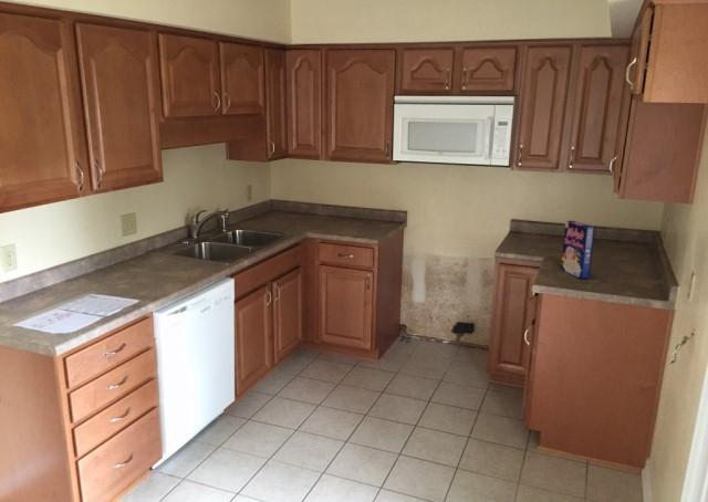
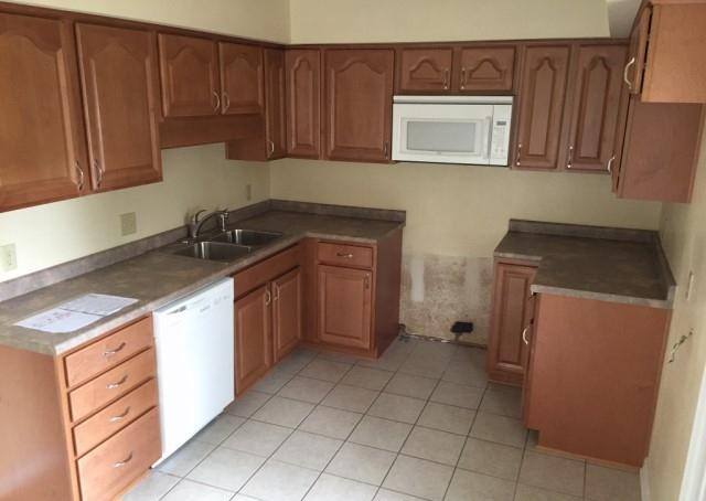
- cereal box [560,220,596,280]
